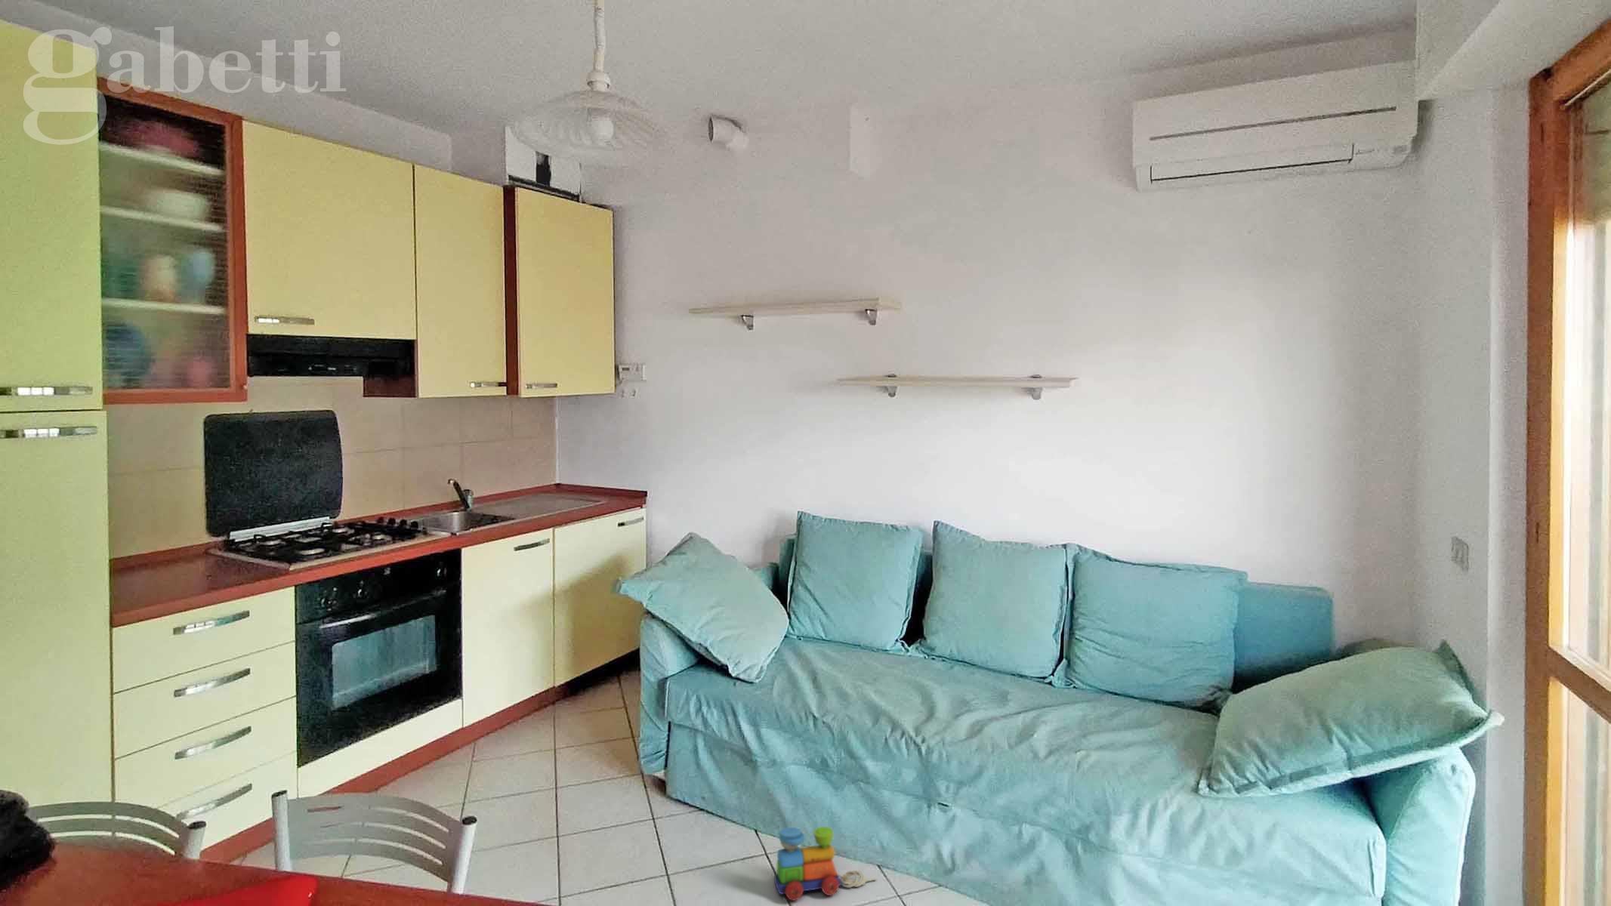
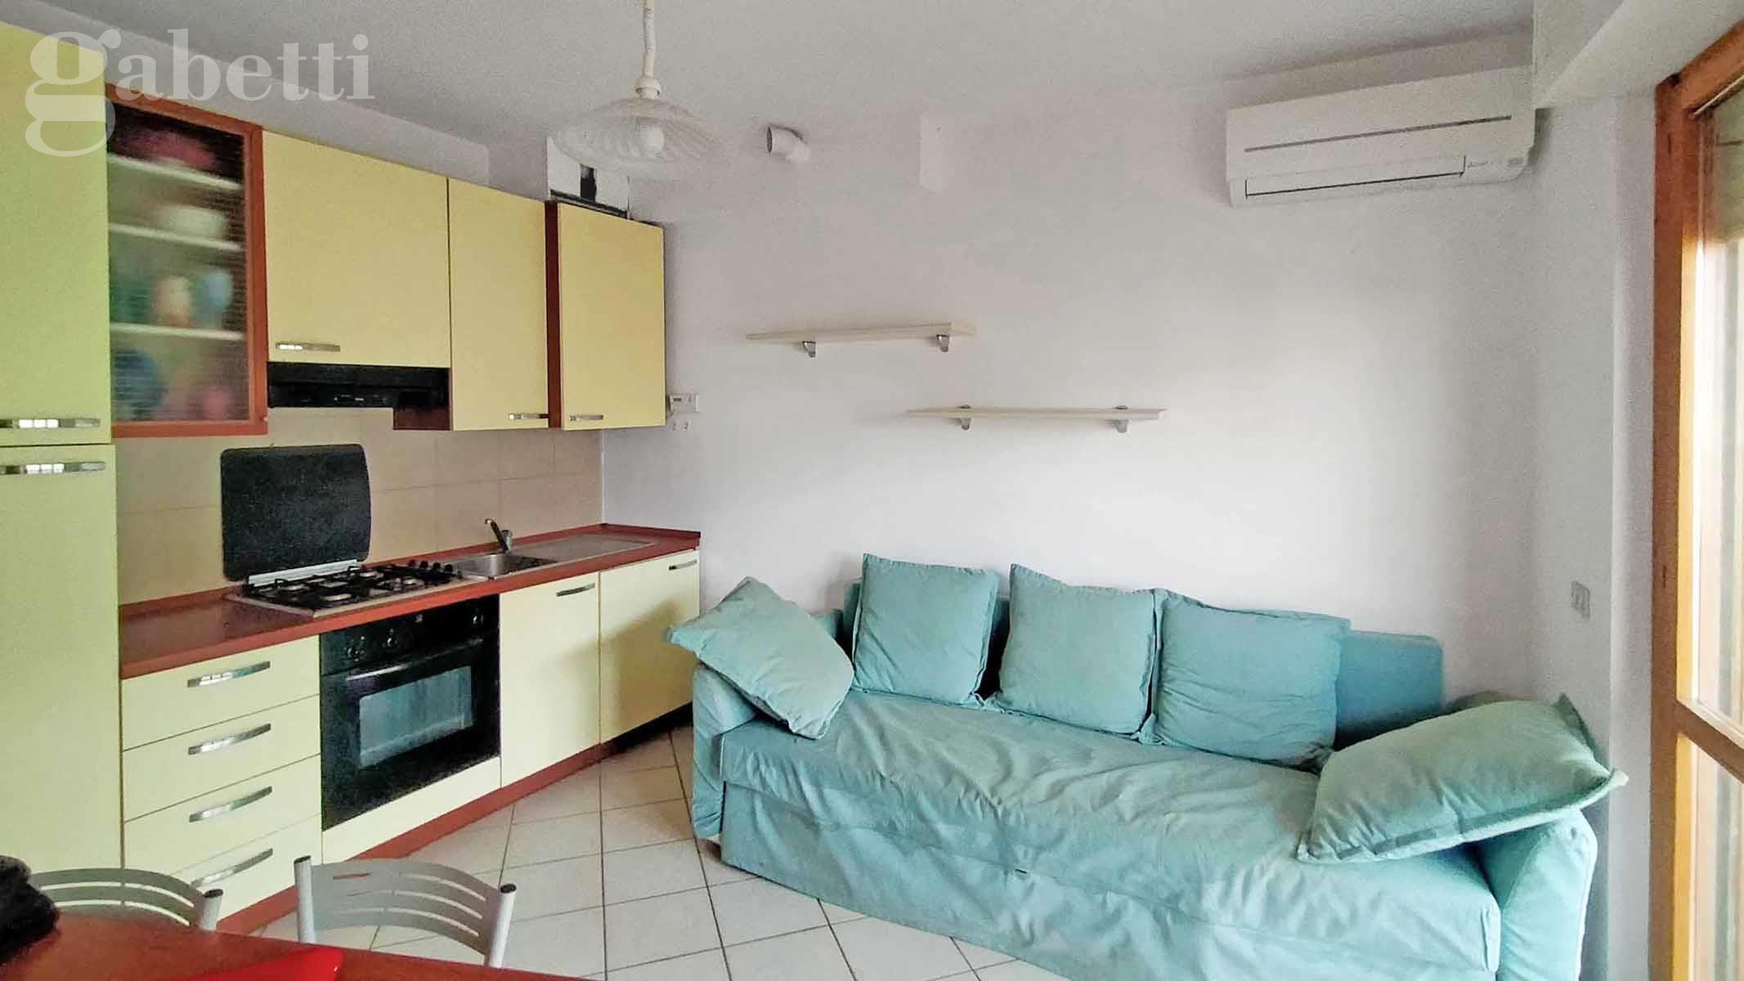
- toy train [773,826,877,902]
